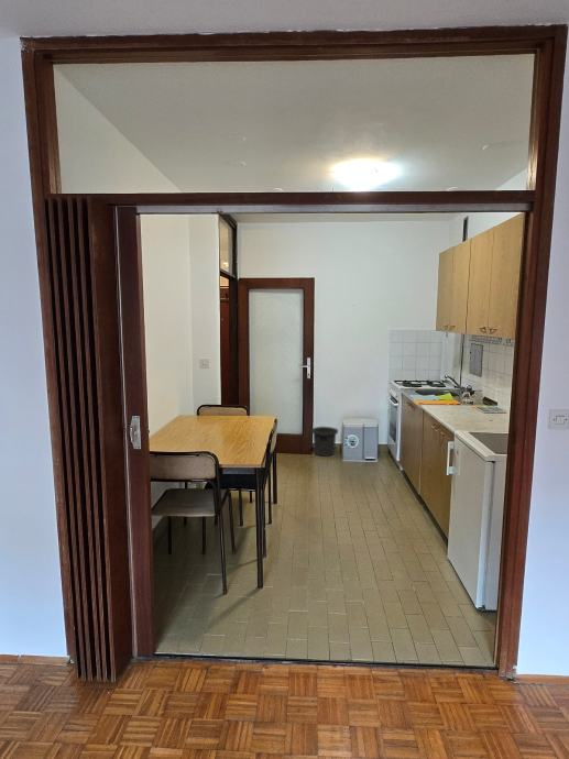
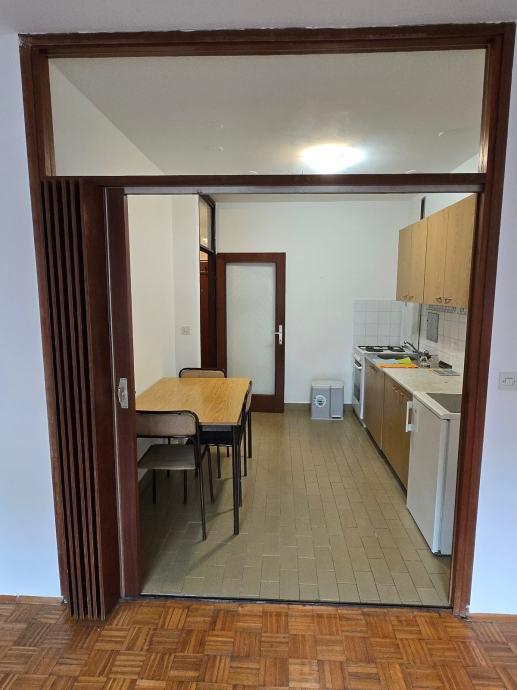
- trash can [310,426,339,458]
